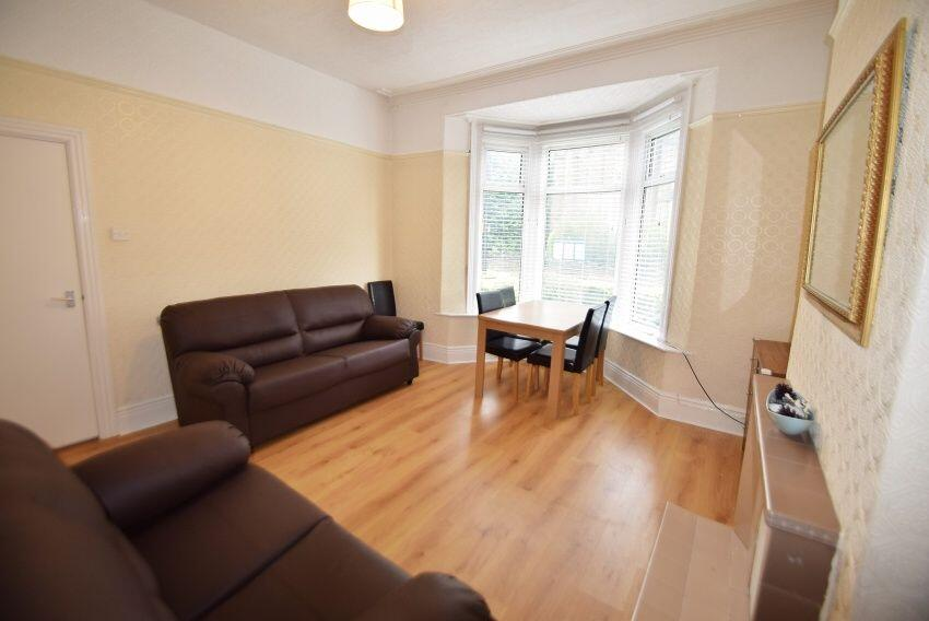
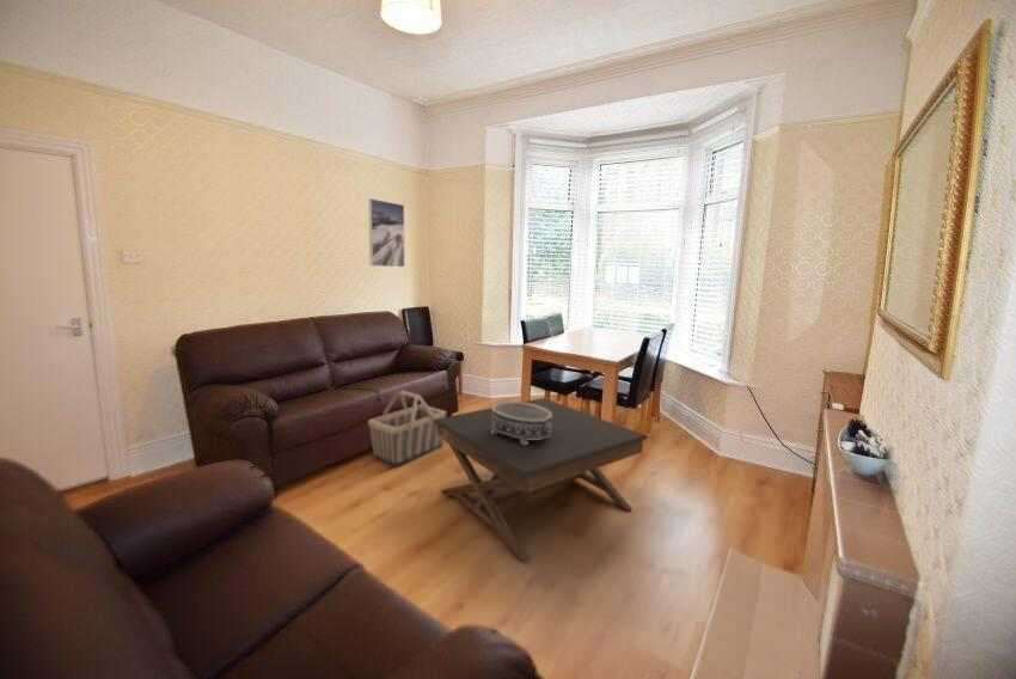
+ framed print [367,197,405,268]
+ decorative bowl [490,400,552,445]
+ basket [367,390,447,467]
+ coffee table [433,397,649,562]
